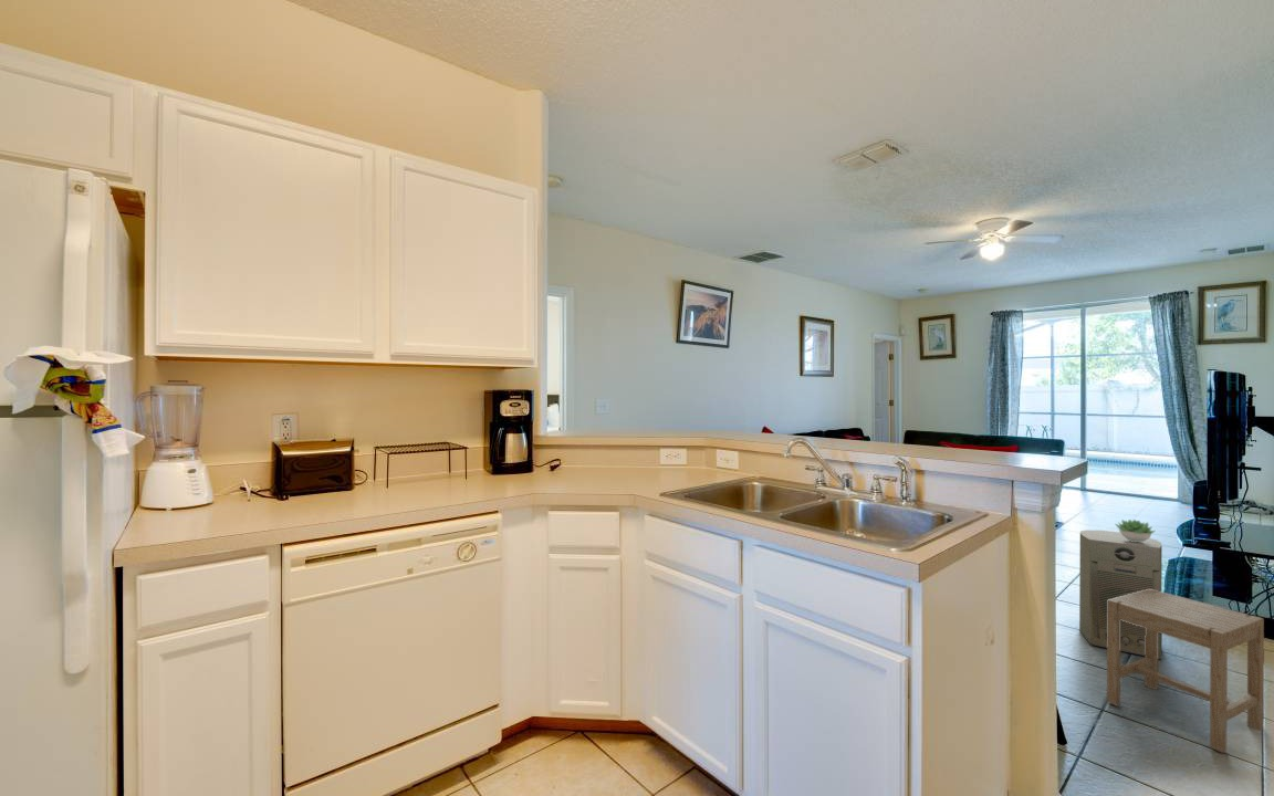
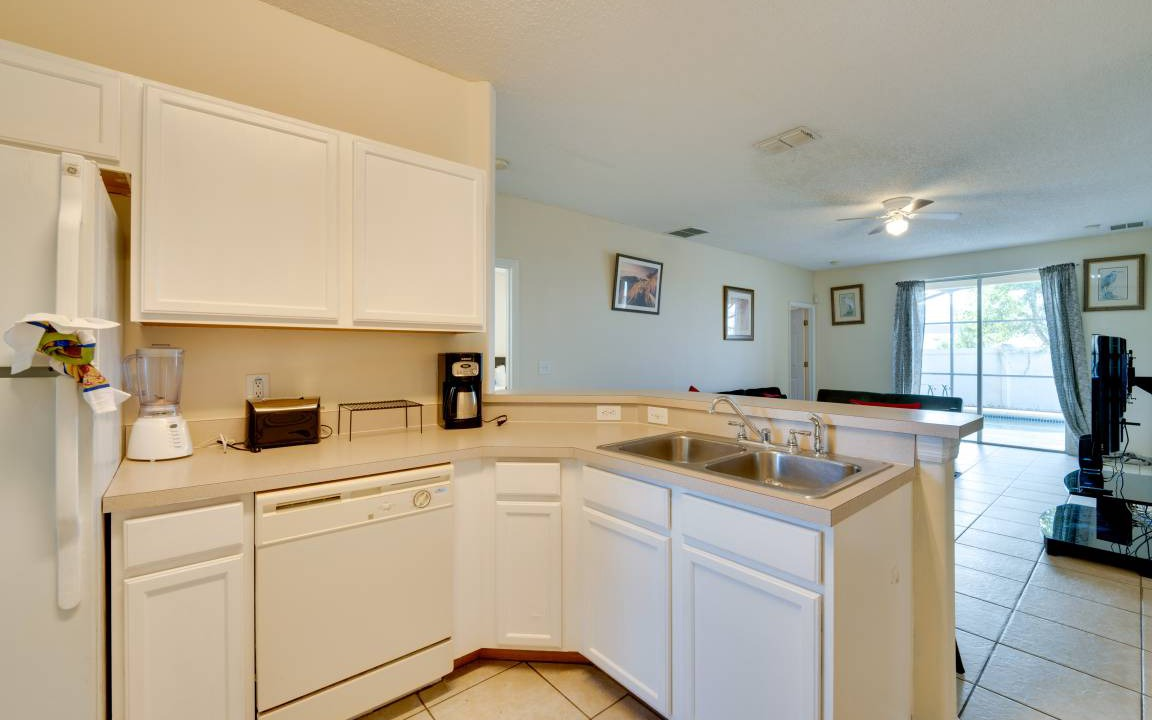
- succulent plant [1114,519,1157,542]
- fan [1078,530,1163,660]
- stool [1106,589,1265,754]
